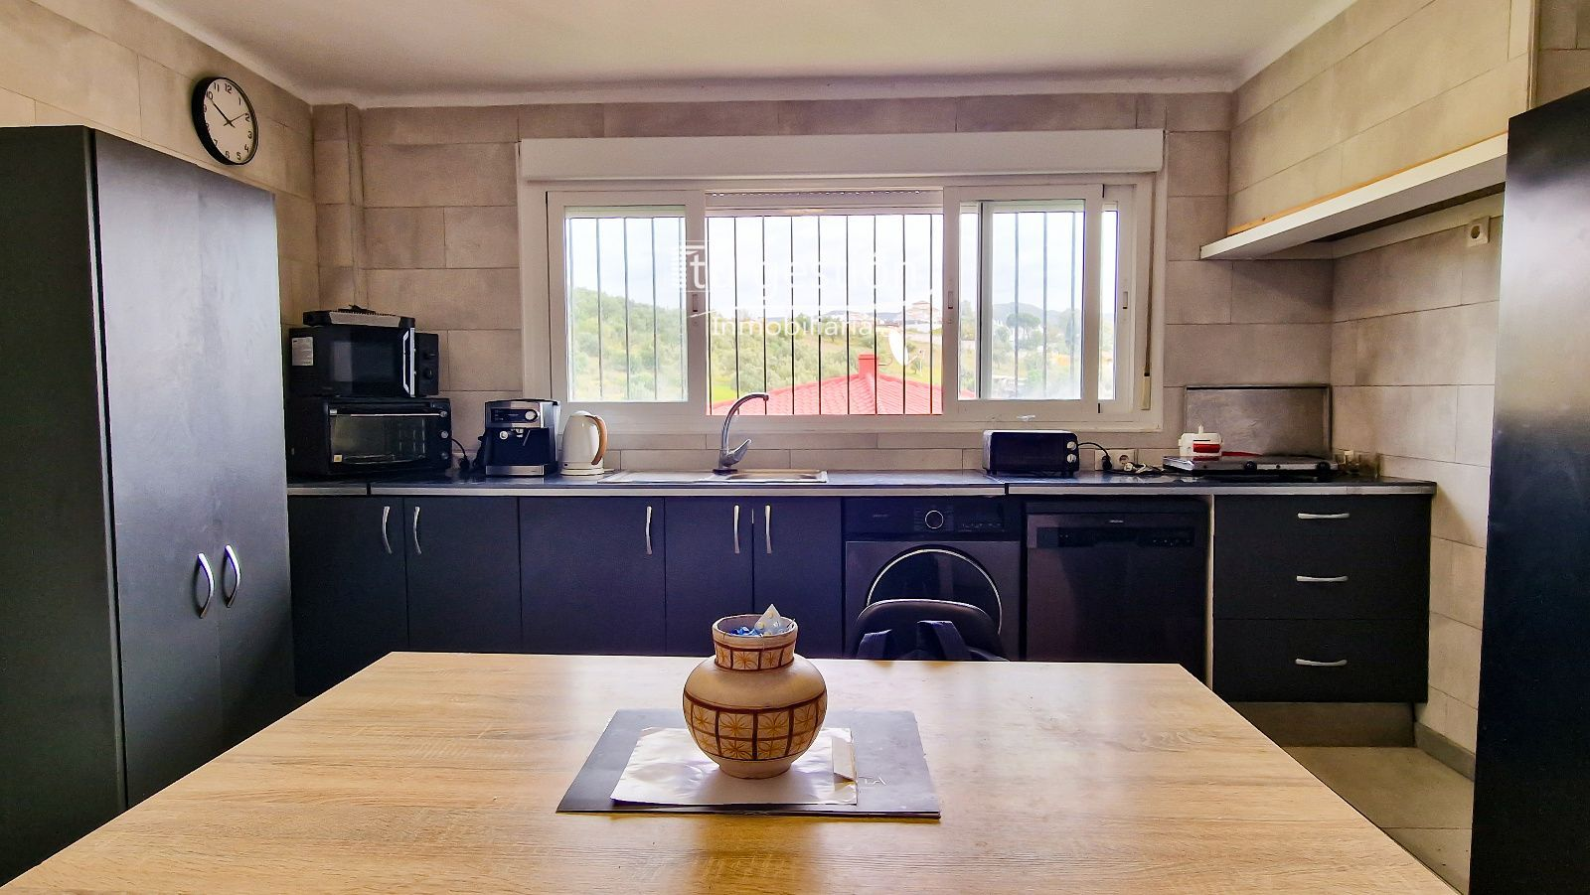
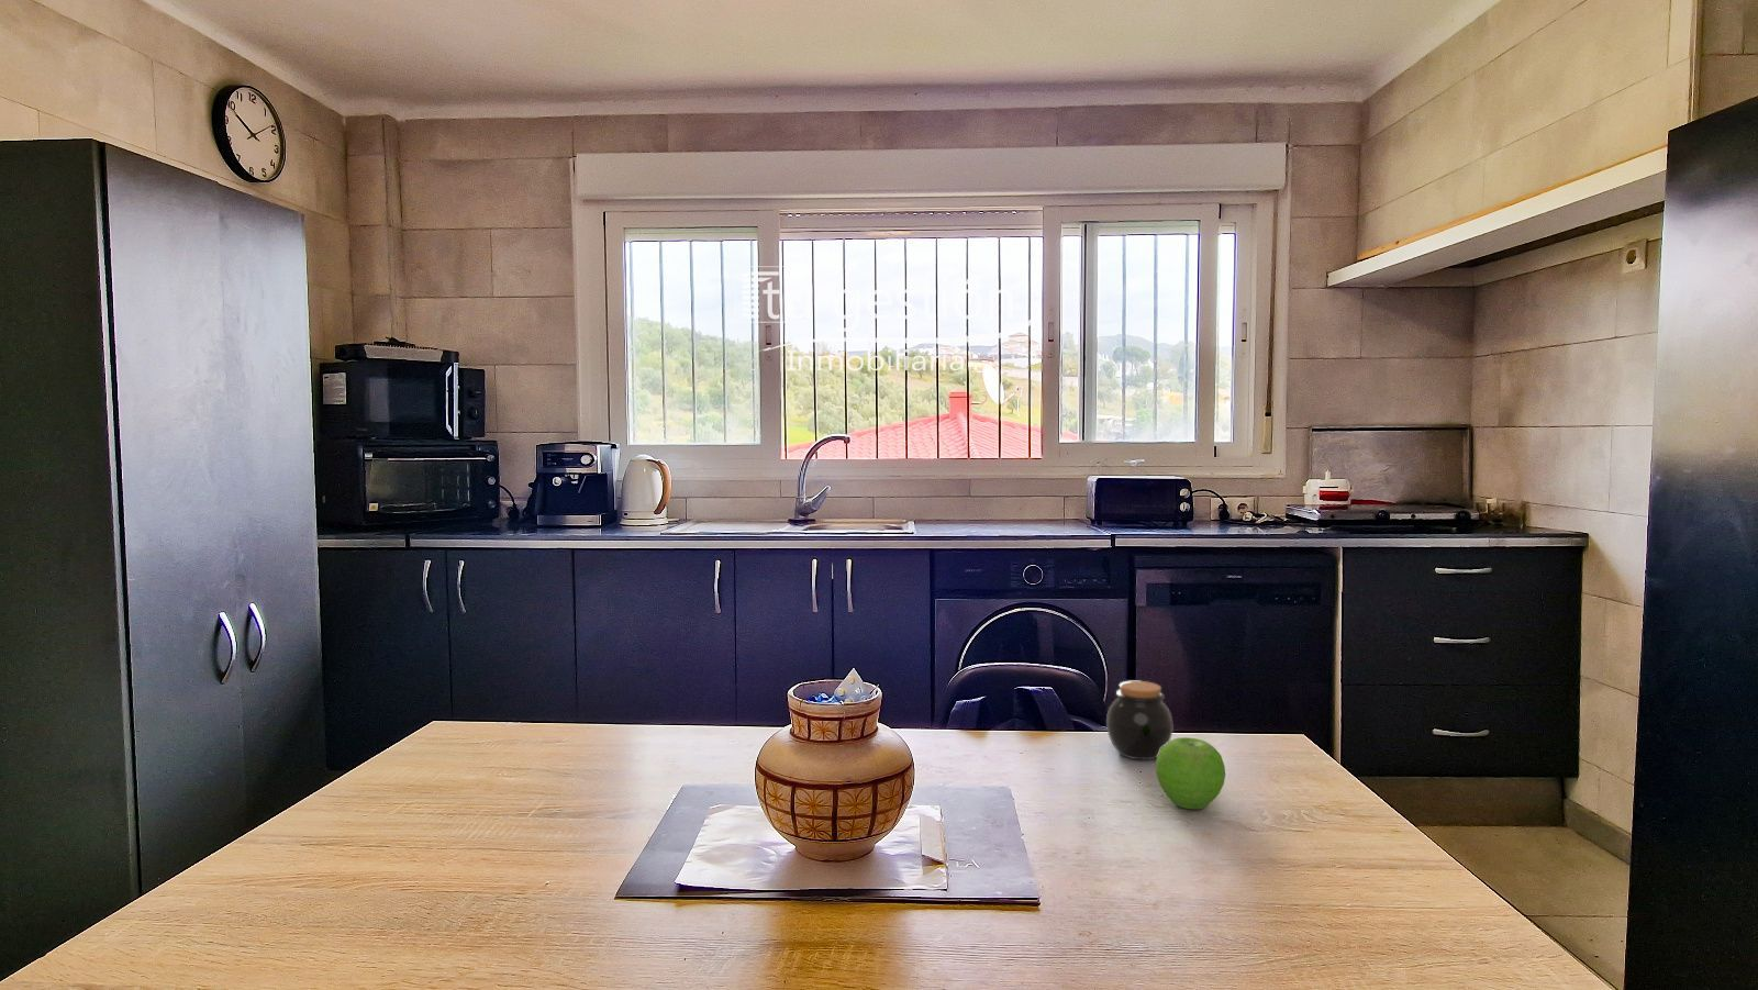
+ jar [1105,680,1174,761]
+ fruit [1154,736,1227,810]
